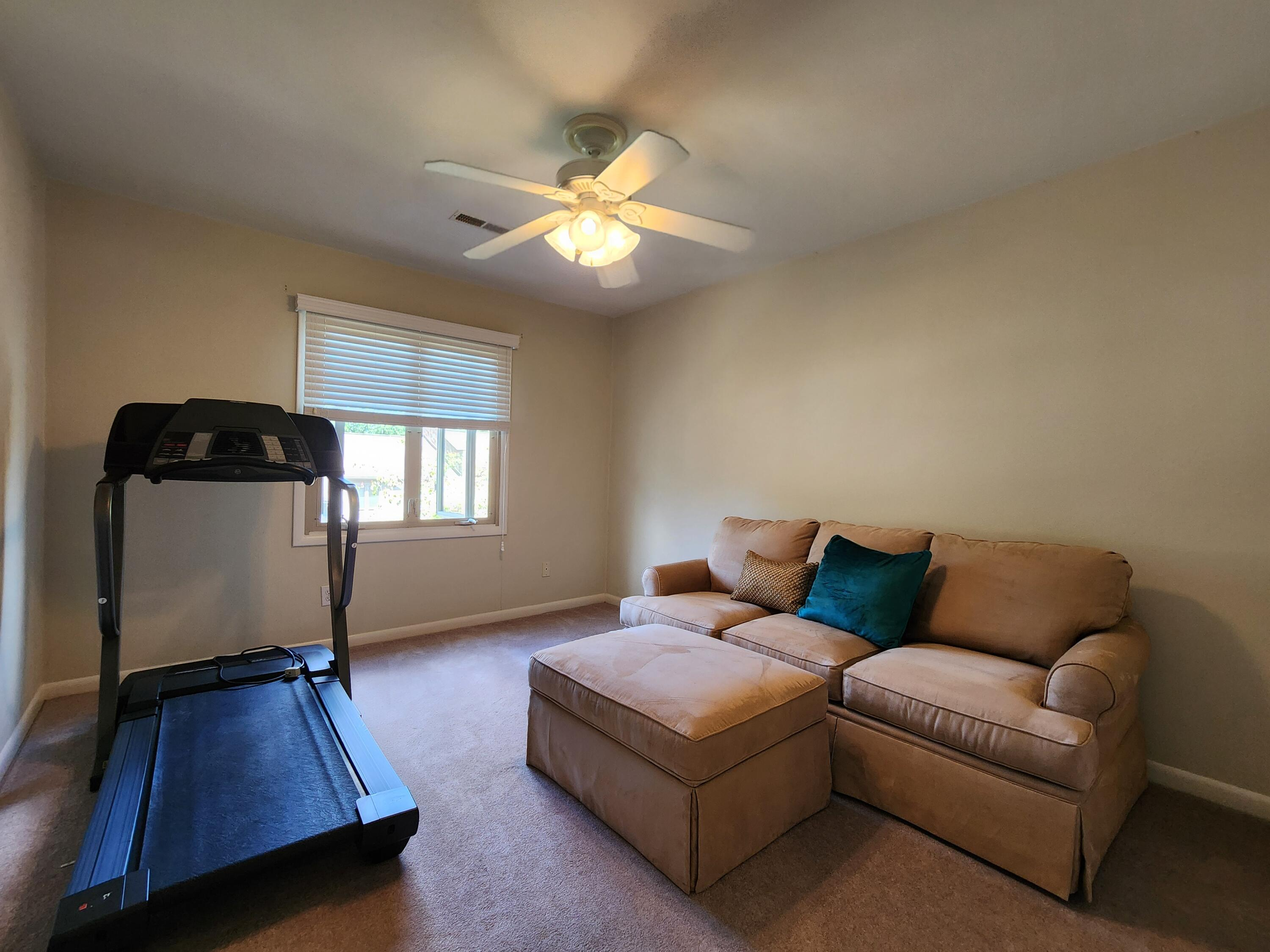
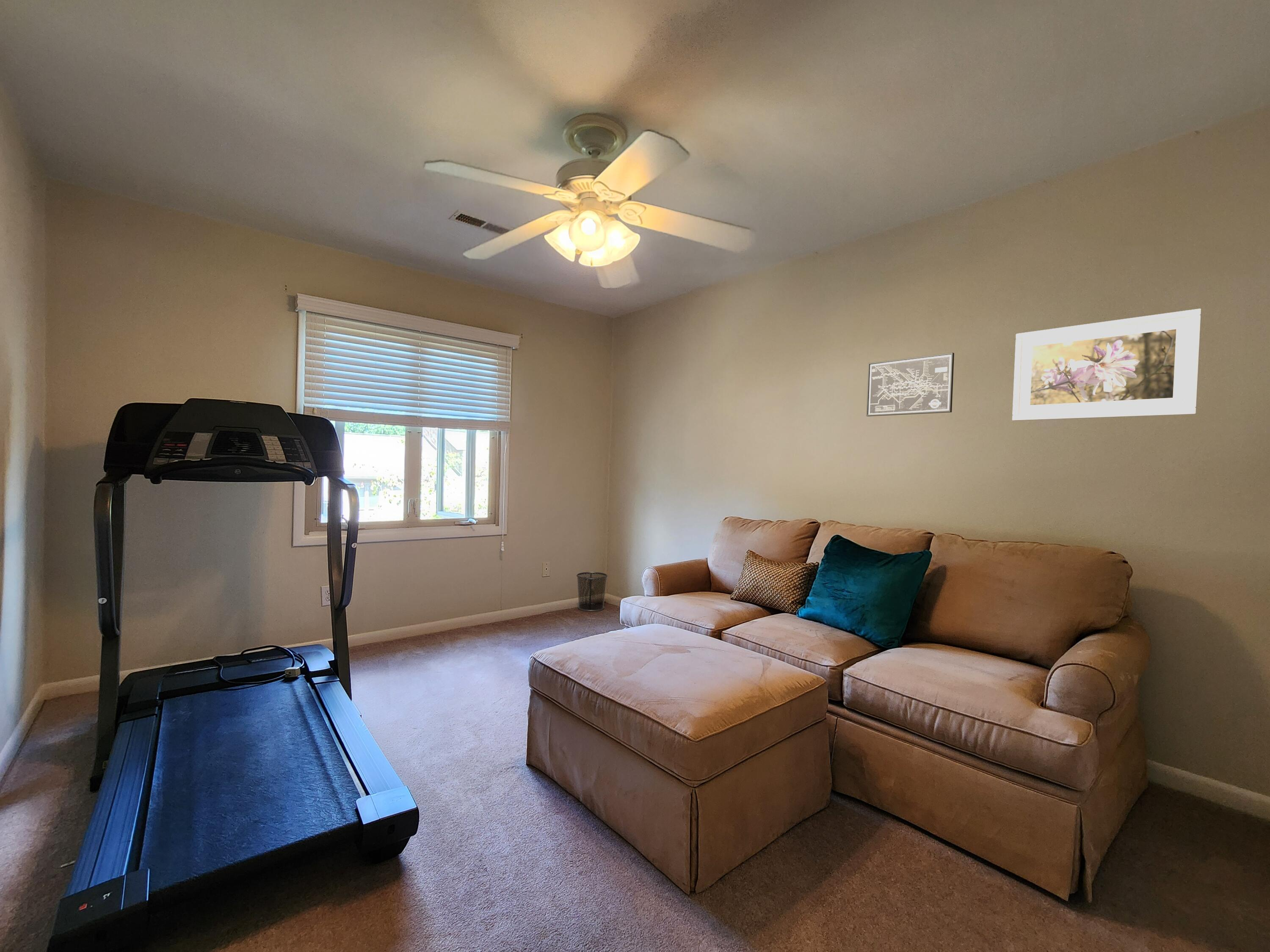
+ wall art [866,352,955,417]
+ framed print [1012,308,1202,421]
+ waste bin [576,572,608,612]
